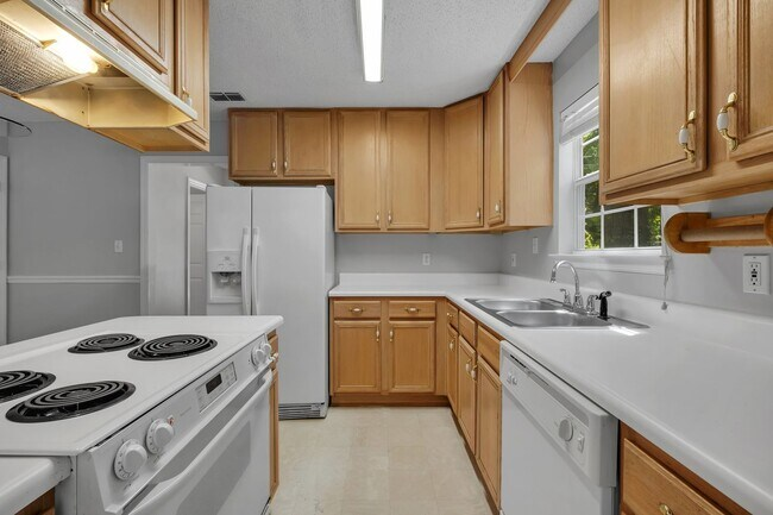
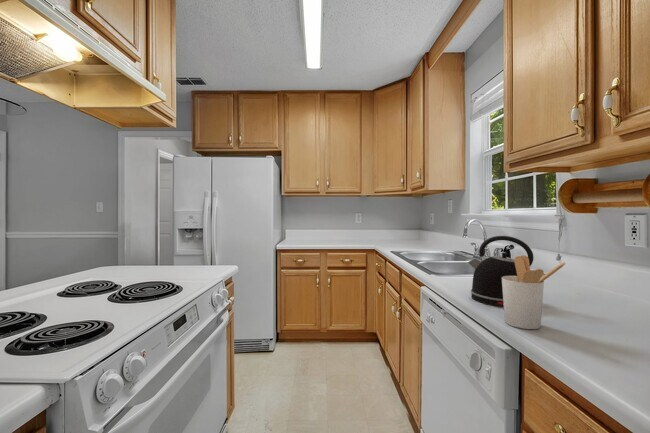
+ kettle [467,235,535,307]
+ utensil holder [502,254,566,330]
